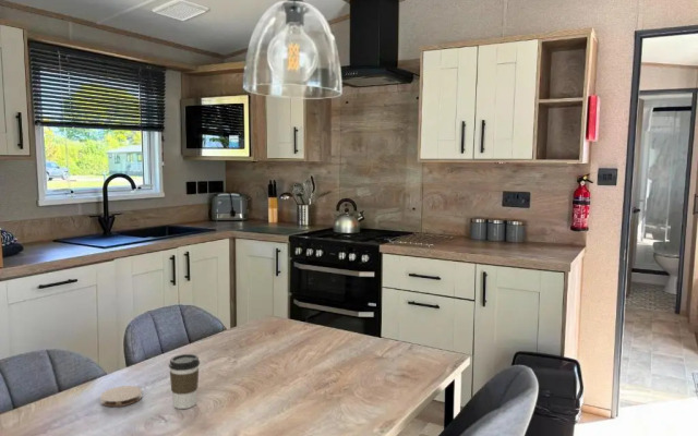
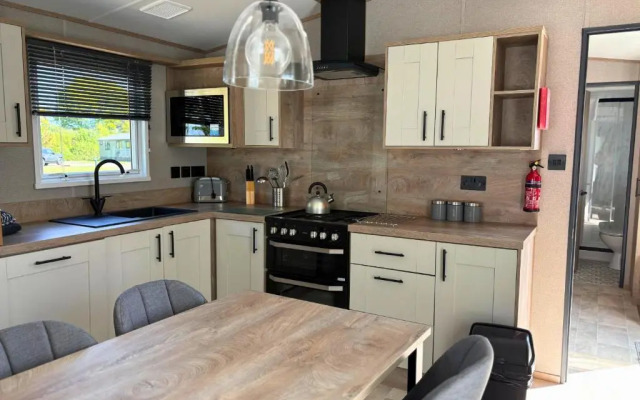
- coaster [99,385,143,408]
- coffee cup [168,353,201,410]
